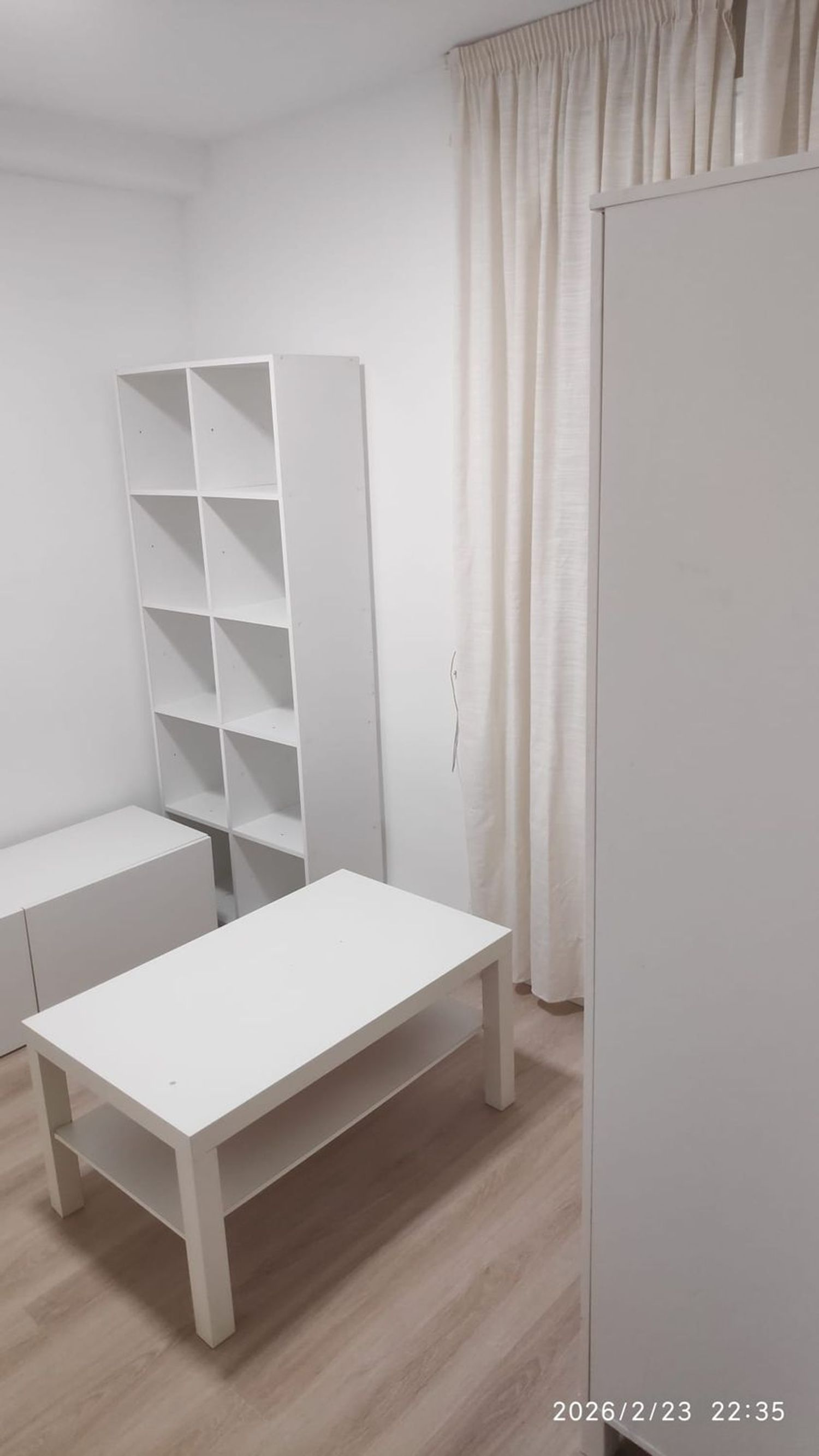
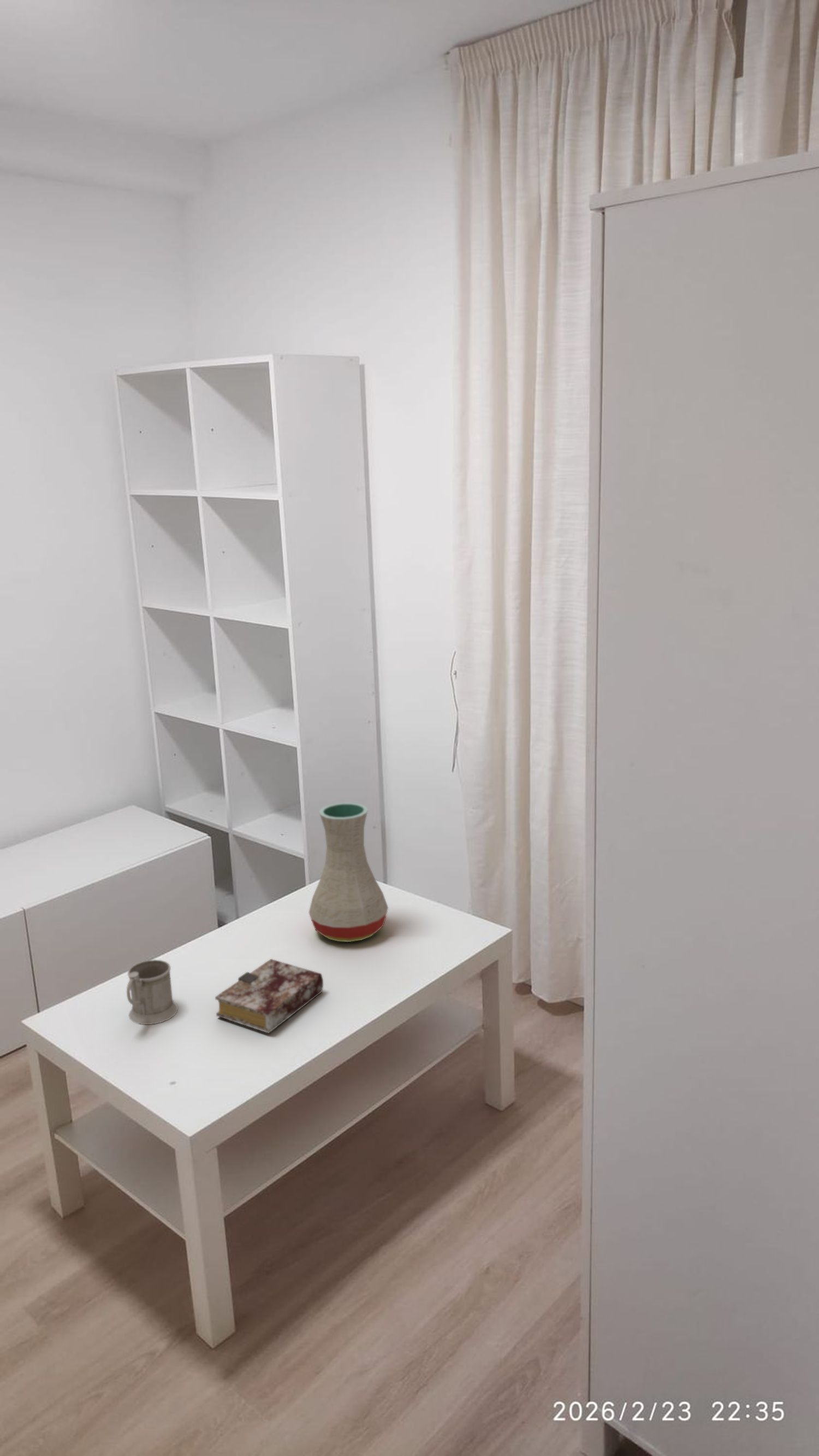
+ vase [308,802,389,943]
+ book [215,958,324,1034]
+ mug [126,959,179,1025]
